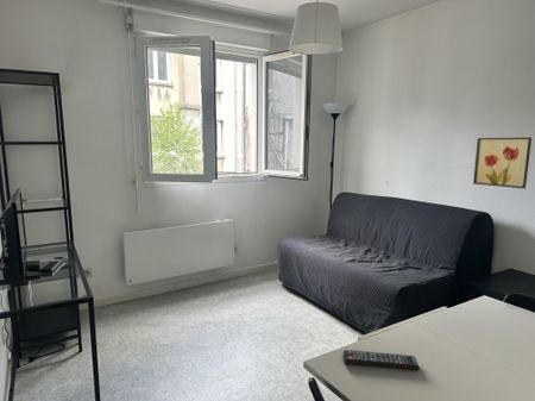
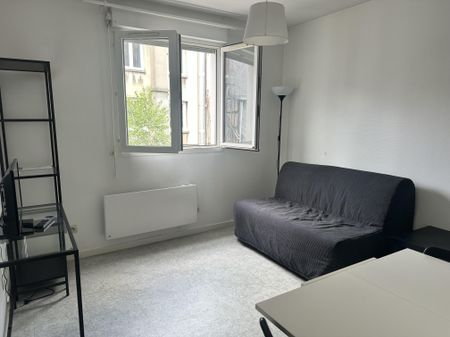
- remote control [342,349,421,371]
- wall art [472,136,533,189]
